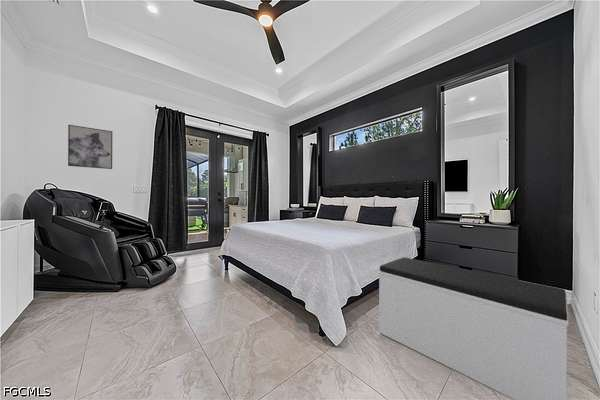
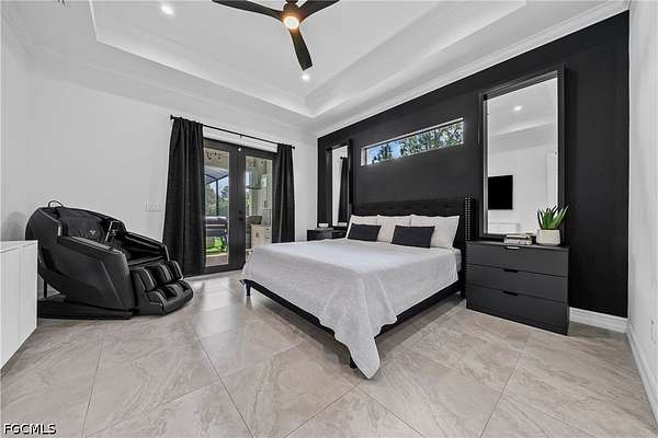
- bench [378,256,569,400]
- wall art [67,124,113,170]
